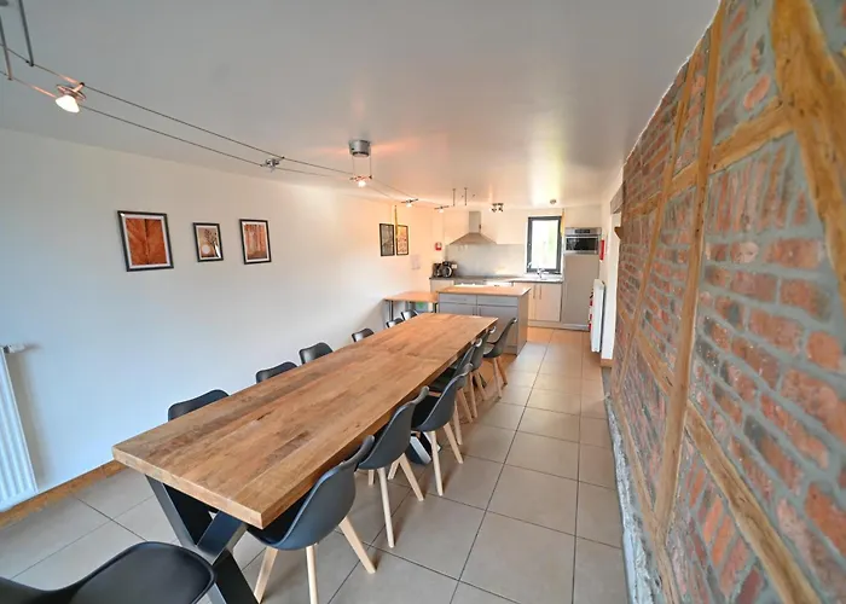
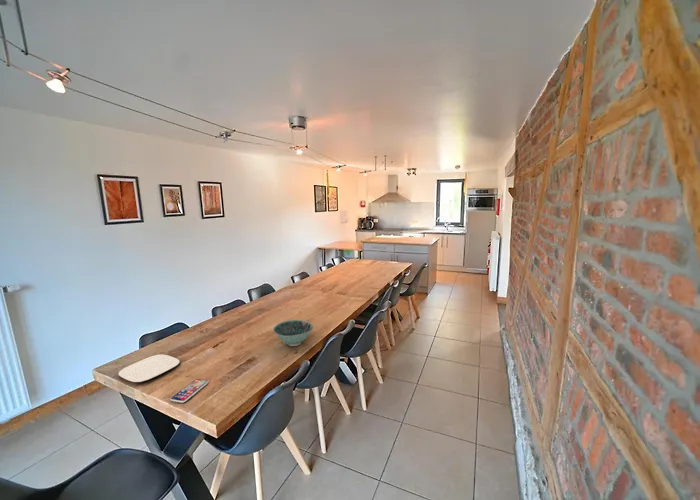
+ bowl [272,319,315,347]
+ smartphone [169,378,209,404]
+ plate [117,354,181,383]
